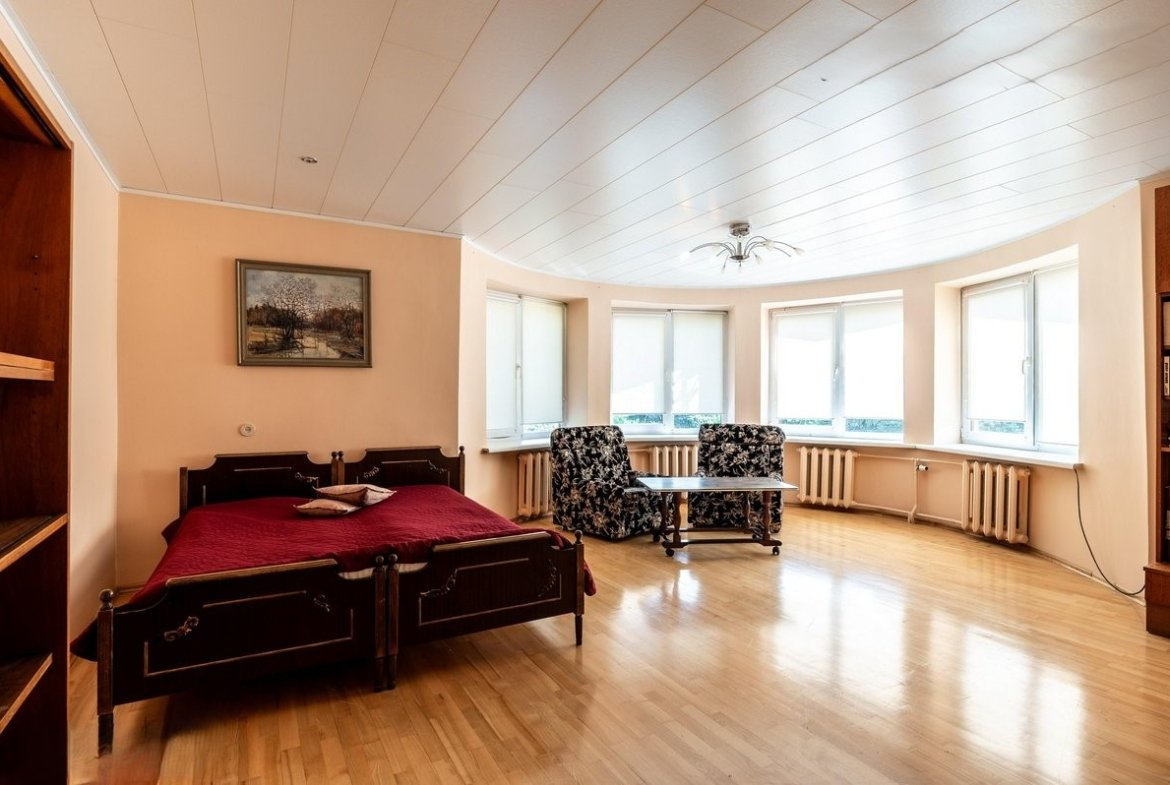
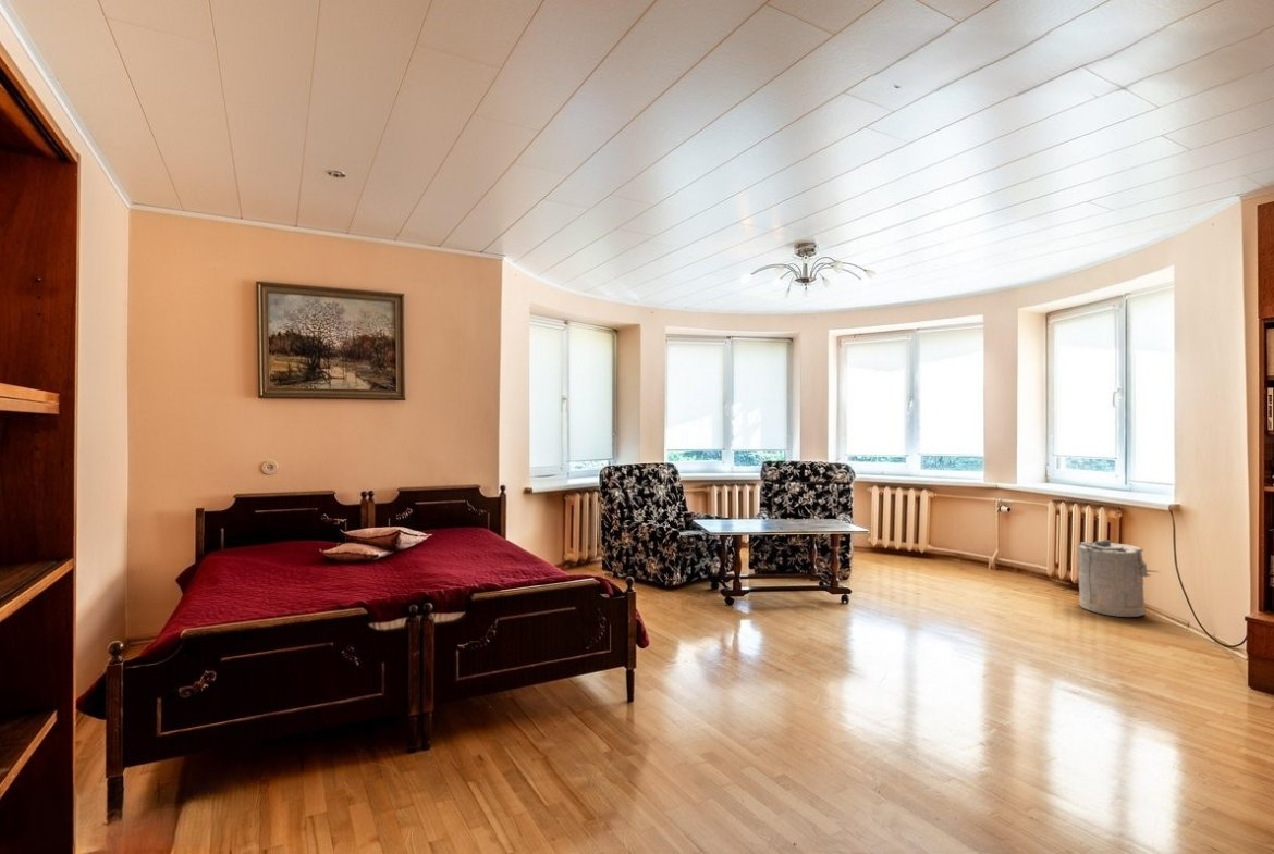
+ laundry hamper [1077,539,1162,618]
